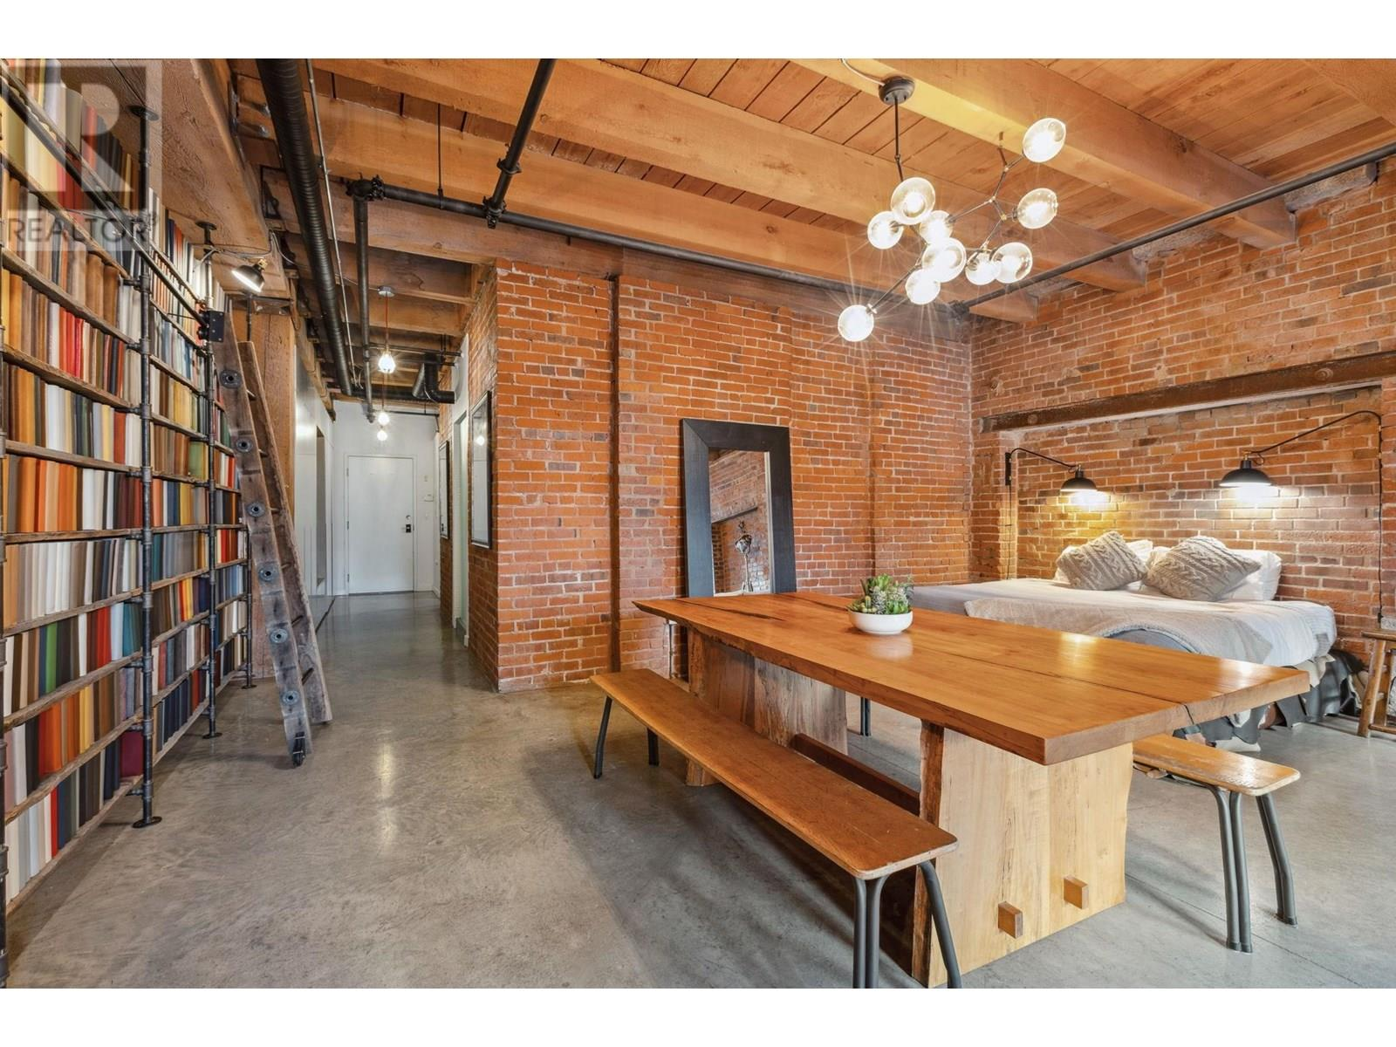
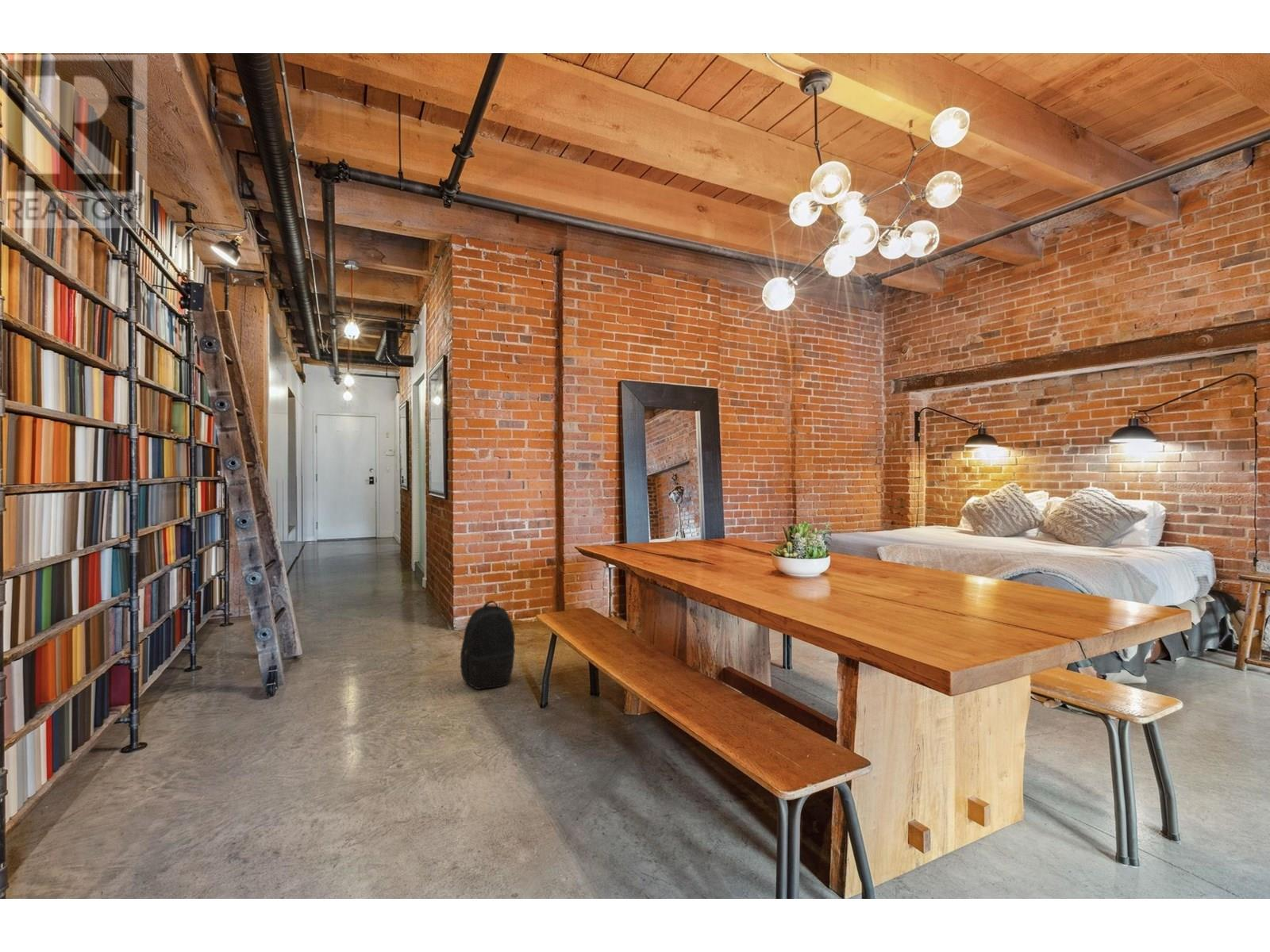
+ backpack [460,600,516,690]
